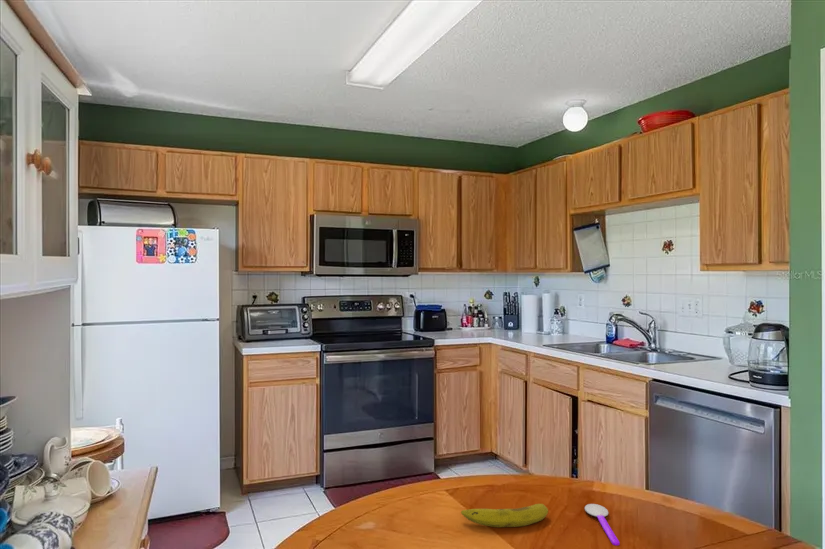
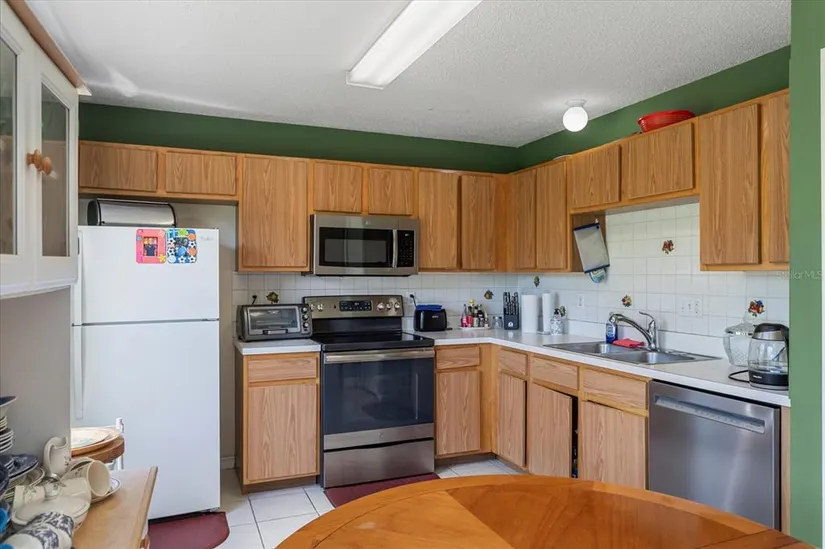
- spoon [584,503,620,546]
- fruit [460,503,549,528]
